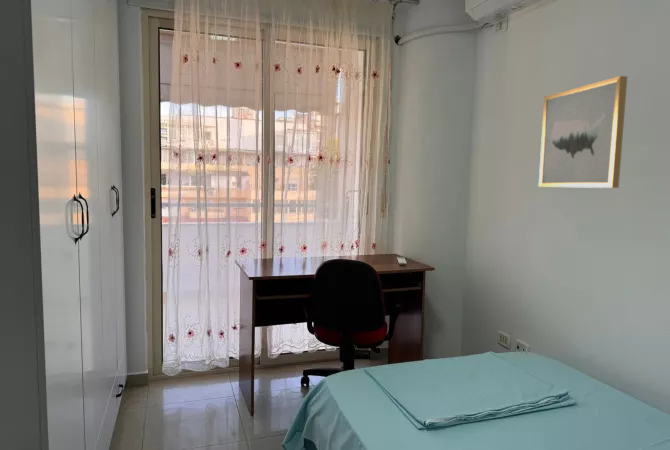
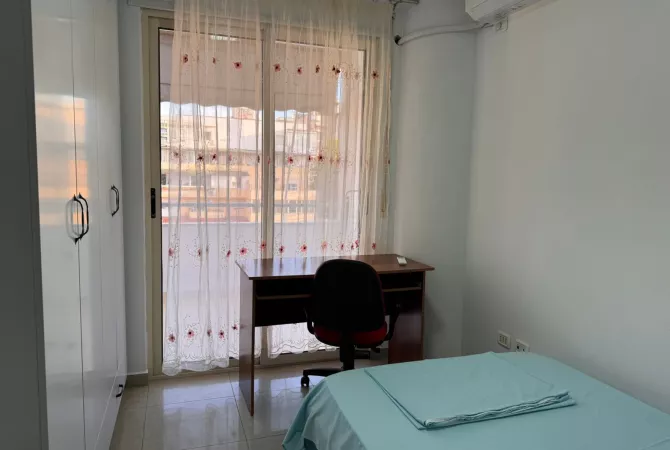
- wall art [538,75,628,189]
